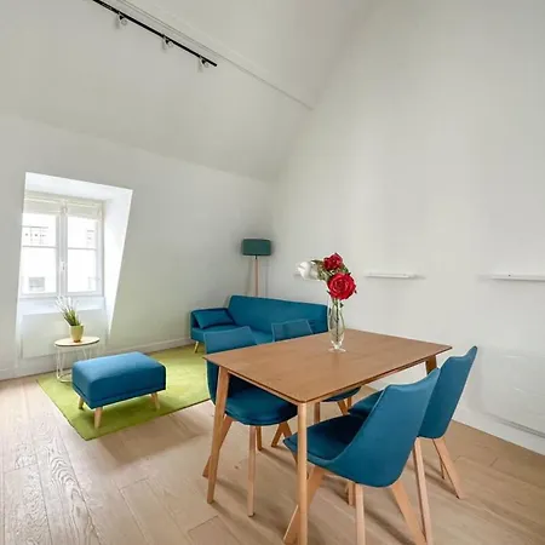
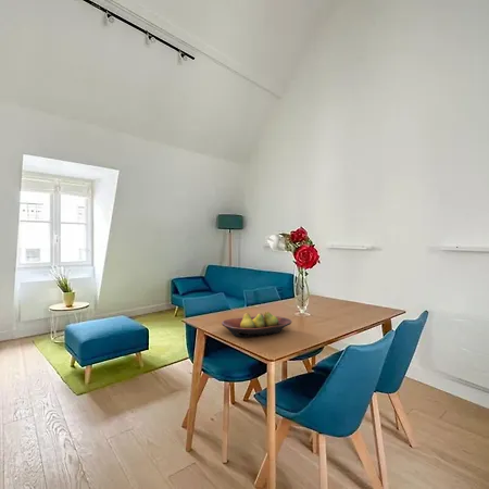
+ fruit bowl [221,311,292,338]
